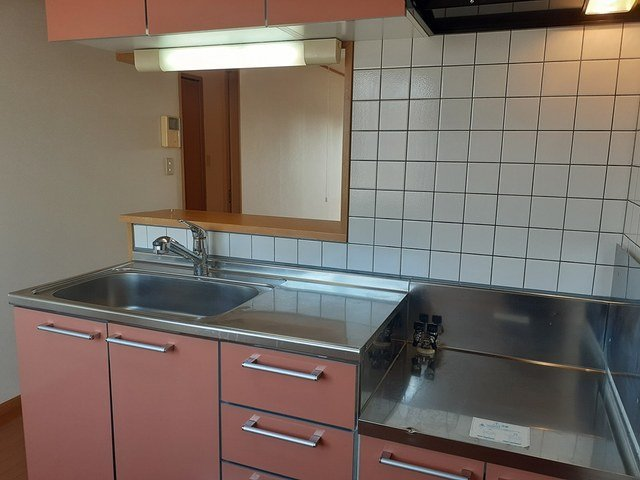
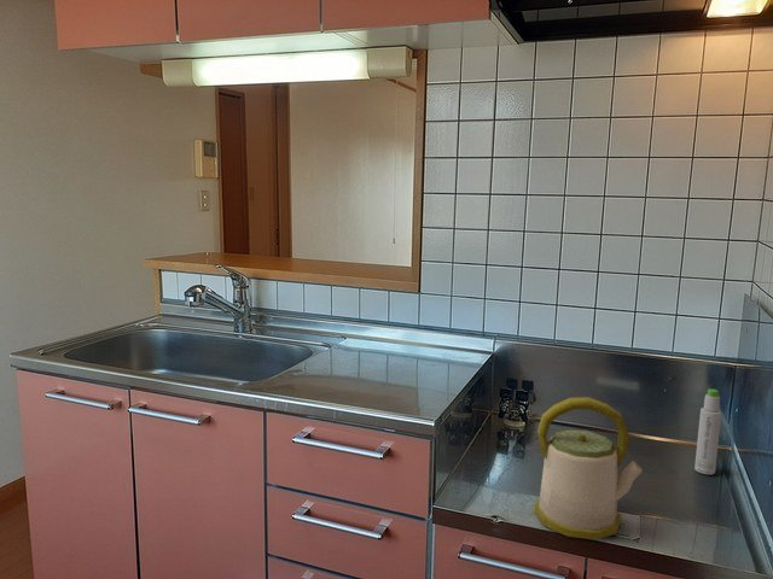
+ kettle [533,396,644,540]
+ bottle [693,387,722,475]
